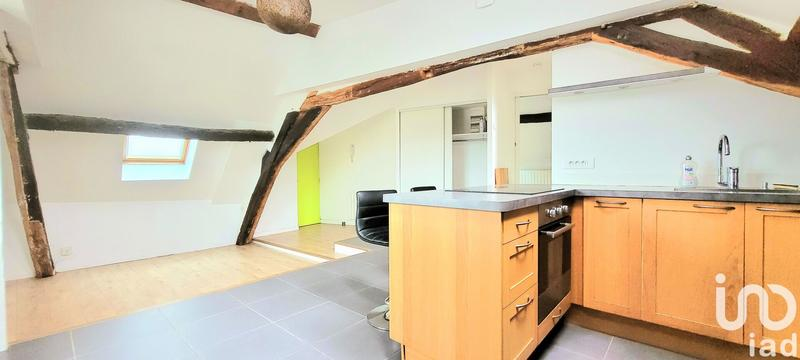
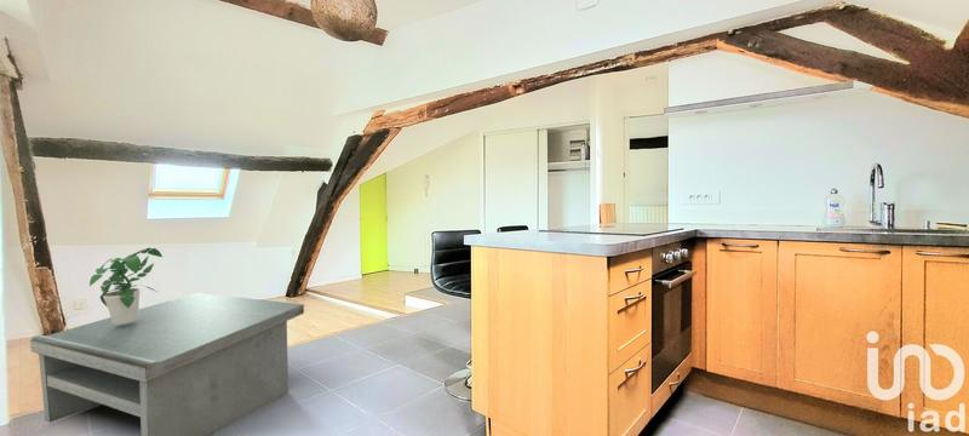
+ potted plant [88,247,164,325]
+ coffee table [29,292,305,436]
